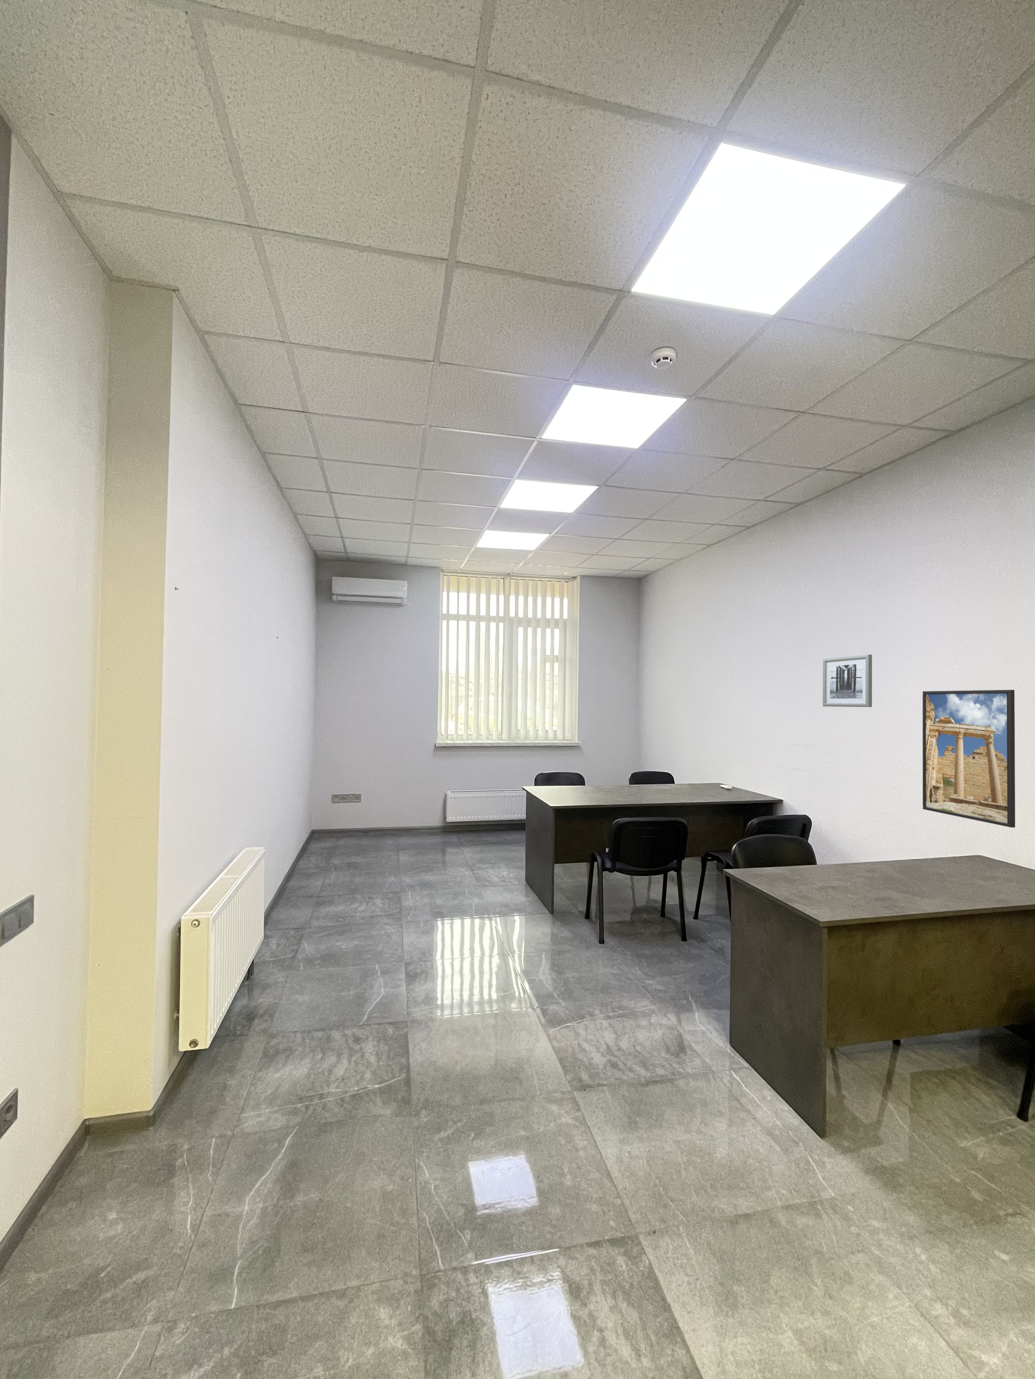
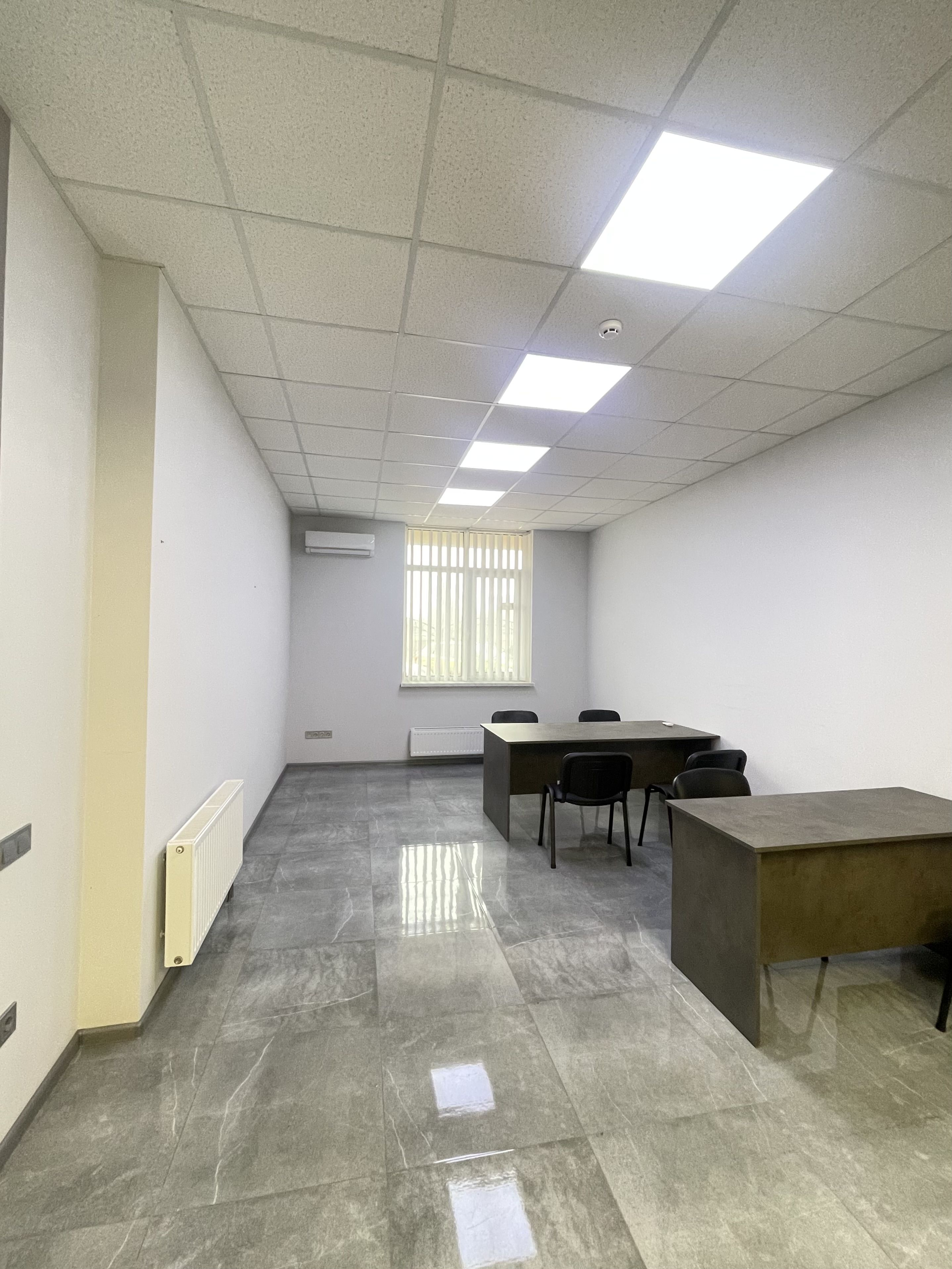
- wall art [822,654,872,707]
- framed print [922,690,1015,828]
